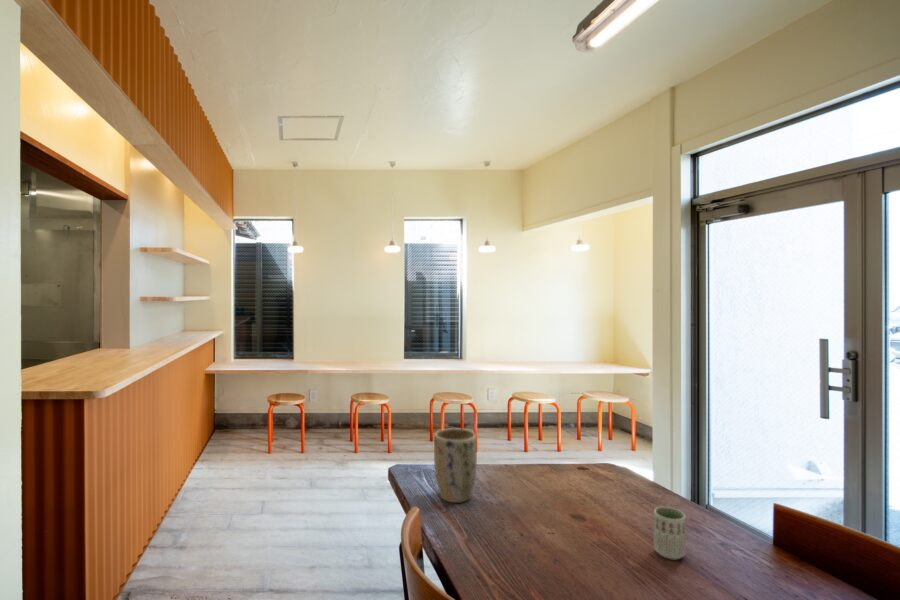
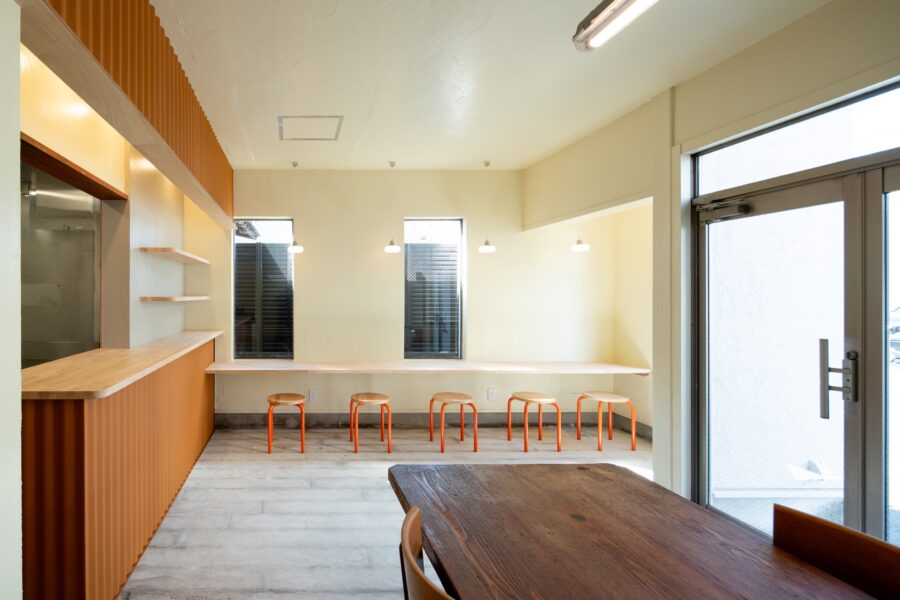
- plant pot [433,427,478,504]
- cup [653,506,686,561]
